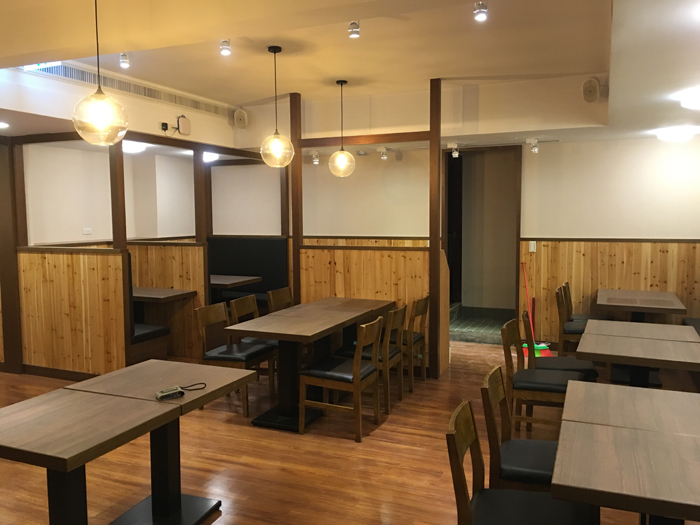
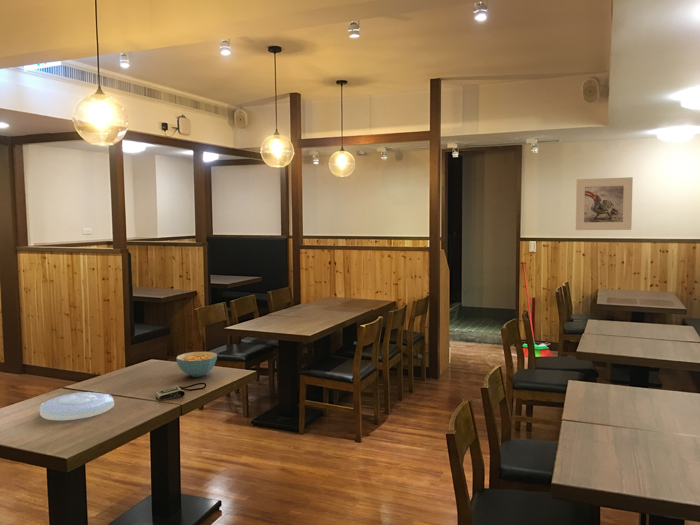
+ cereal bowl [175,351,218,378]
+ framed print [575,176,634,231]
+ plate [38,391,115,421]
